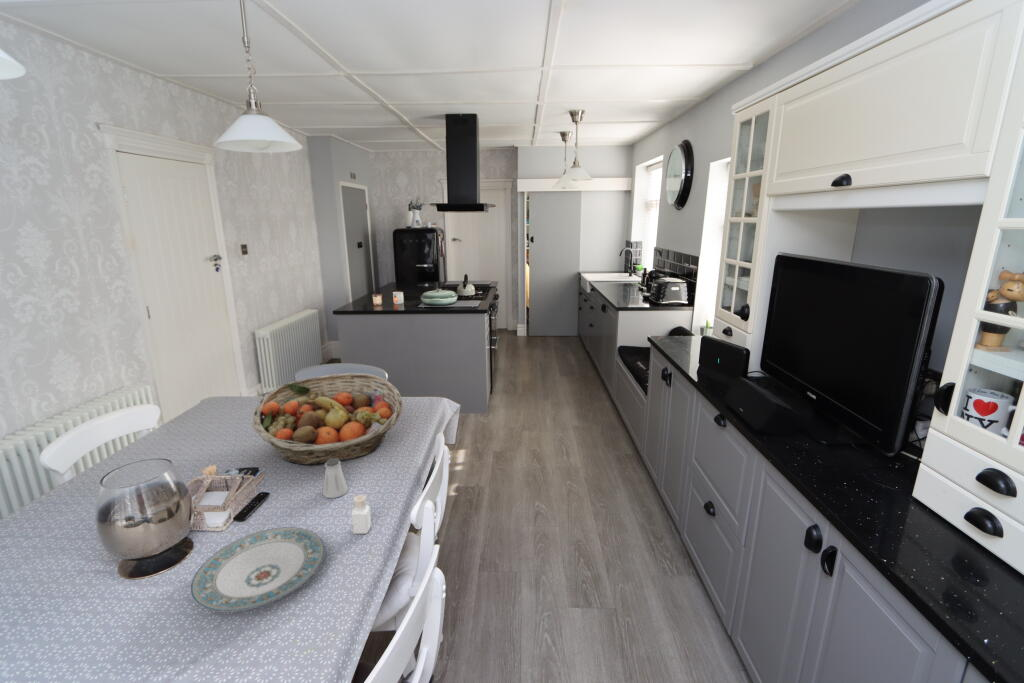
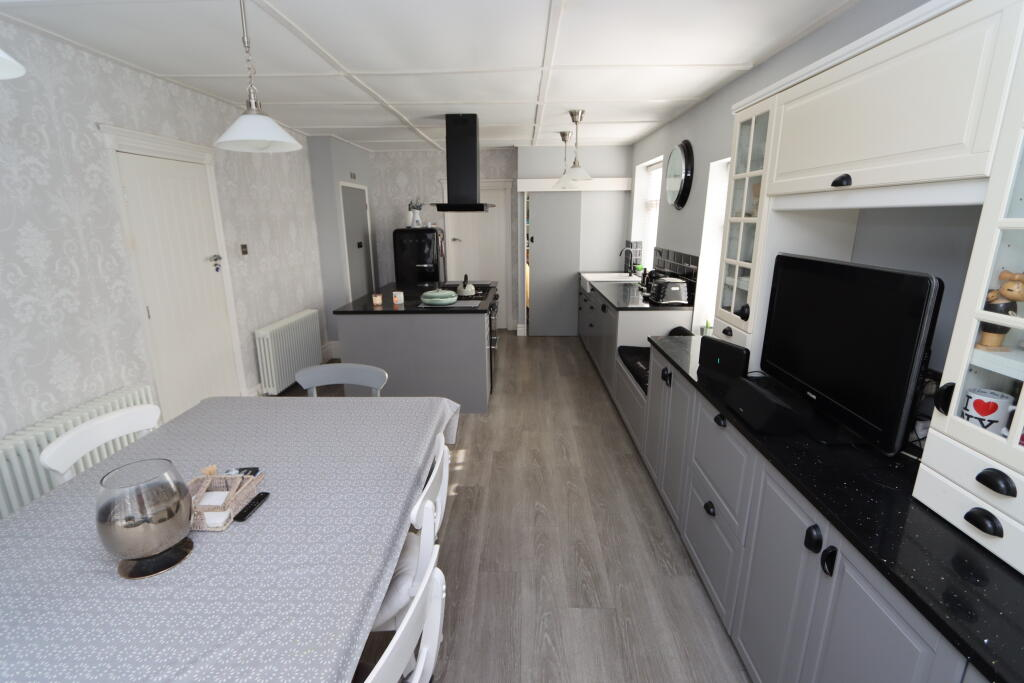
- fruit basket [252,372,403,466]
- plate [190,526,326,613]
- saltshaker [322,459,349,499]
- pepper shaker [350,494,372,535]
